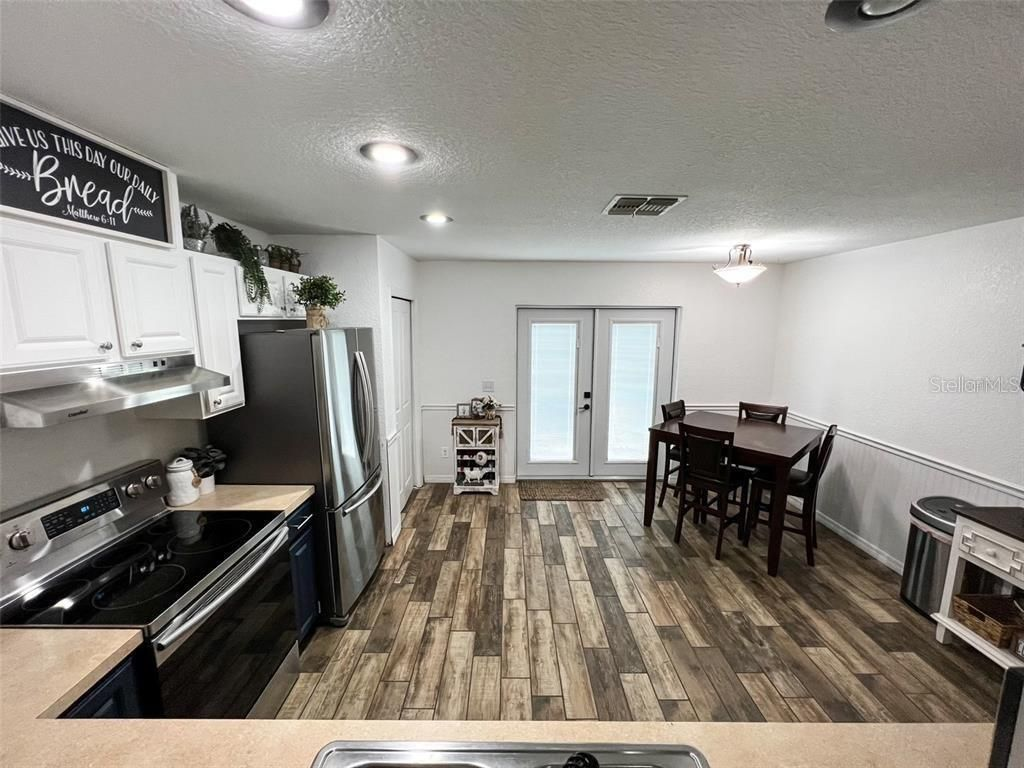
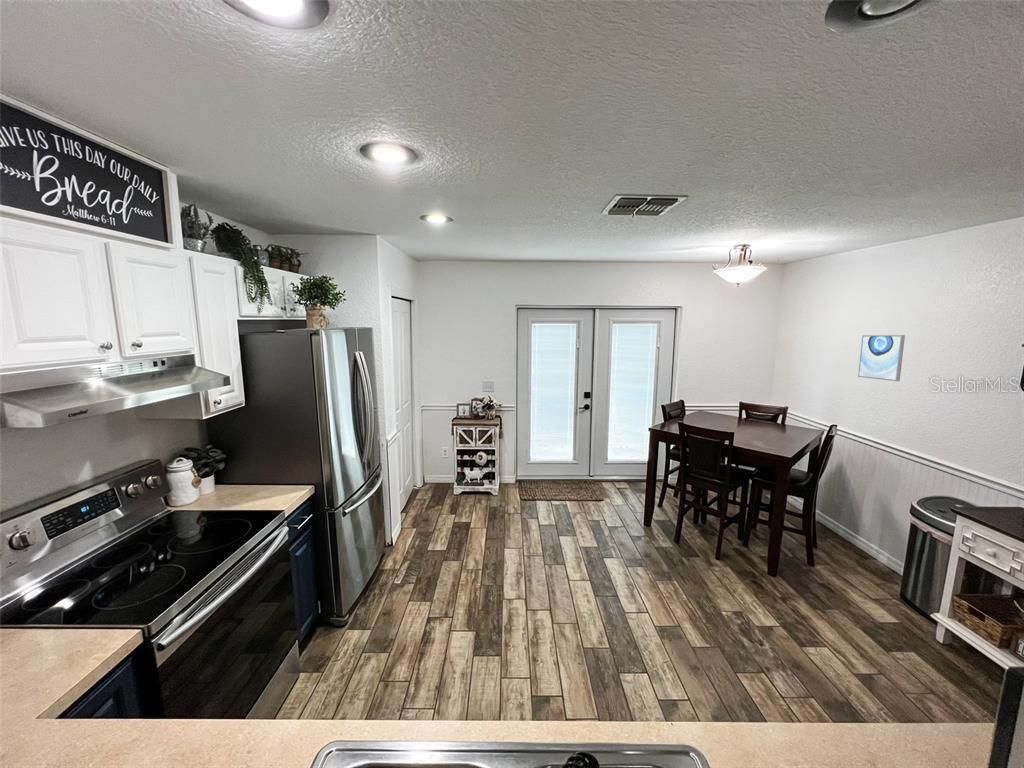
+ wall art [857,334,906,382]
